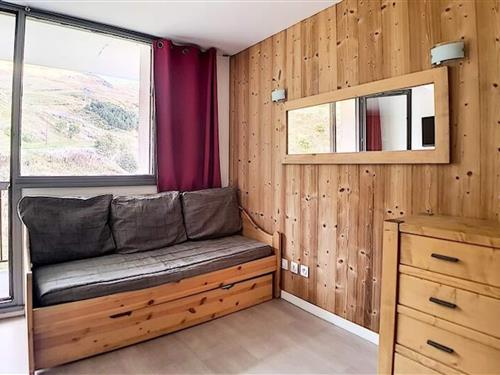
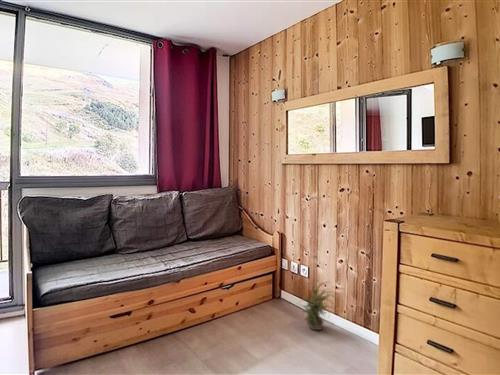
+ potted plant [295,279,337,331]
